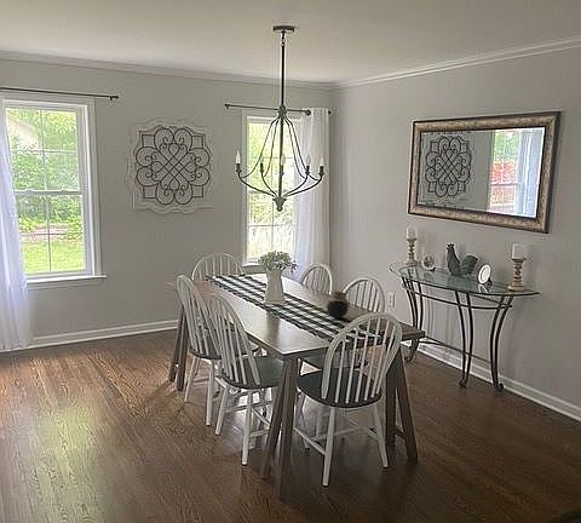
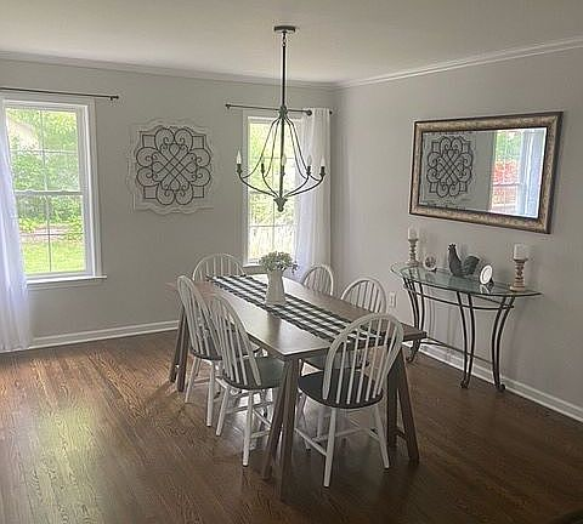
- jar [326,291,350,320]
